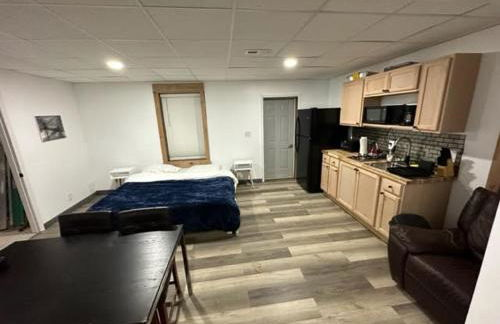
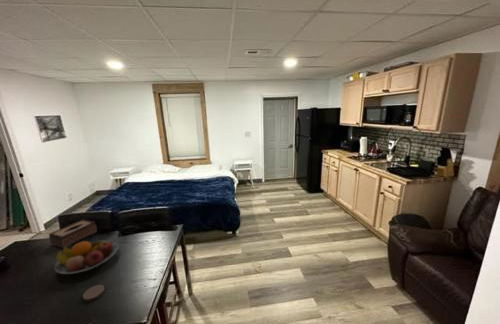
+ tissue box [48,218,98,249]
+ coaster [82,284,106,302]
+ fruit bowl [54,239,119,275]
